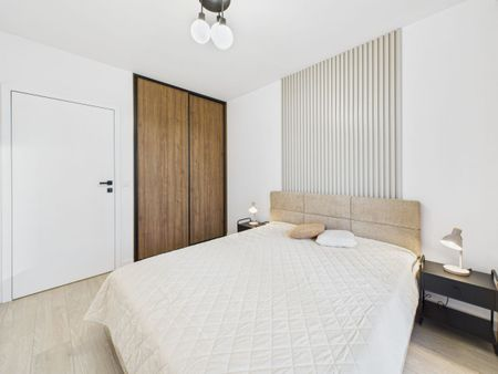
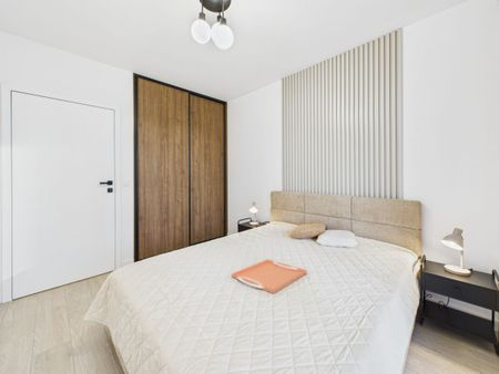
+ serving tray [231,258,308,294]
